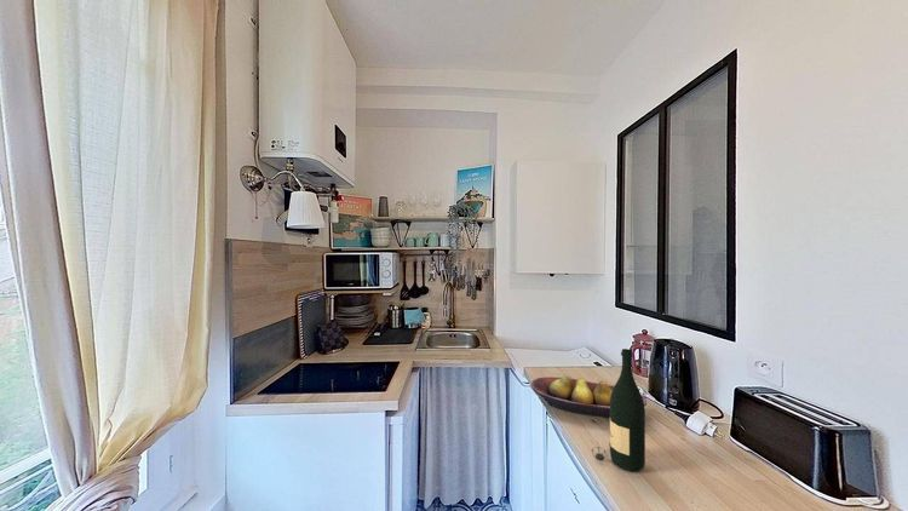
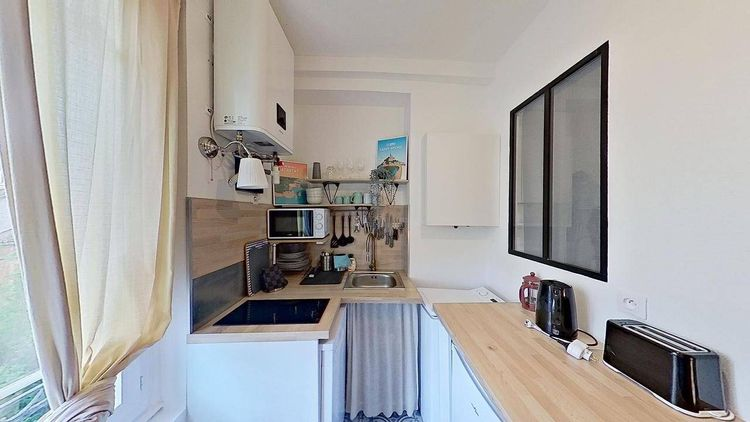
- wine bottle [591,348,646,473]
- fruit bowl [529,374,648,419]
